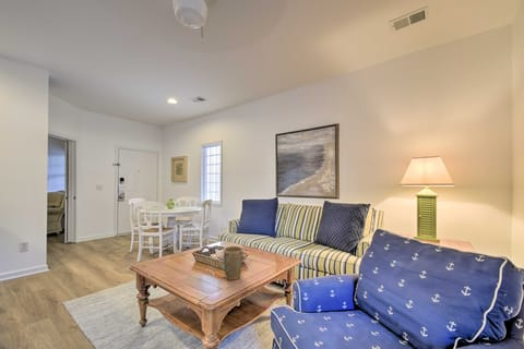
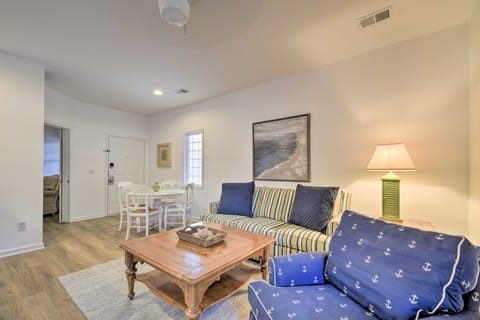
- plant pot [223,245,243,281]
